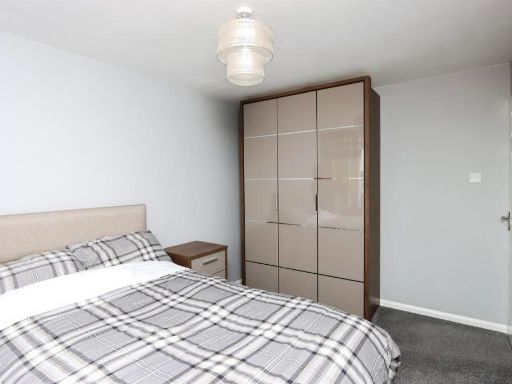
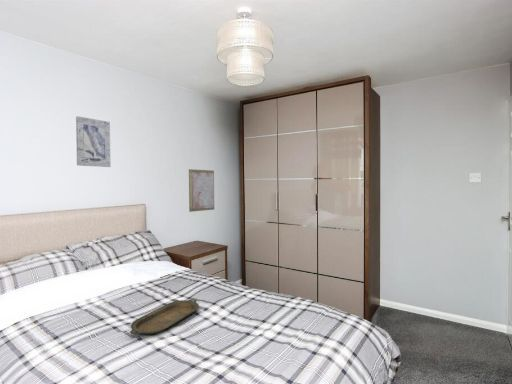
+ wall art [188,168,215,213]
+ serving tray [129,298,200,336]
+ wall art [75,115,112,168]
